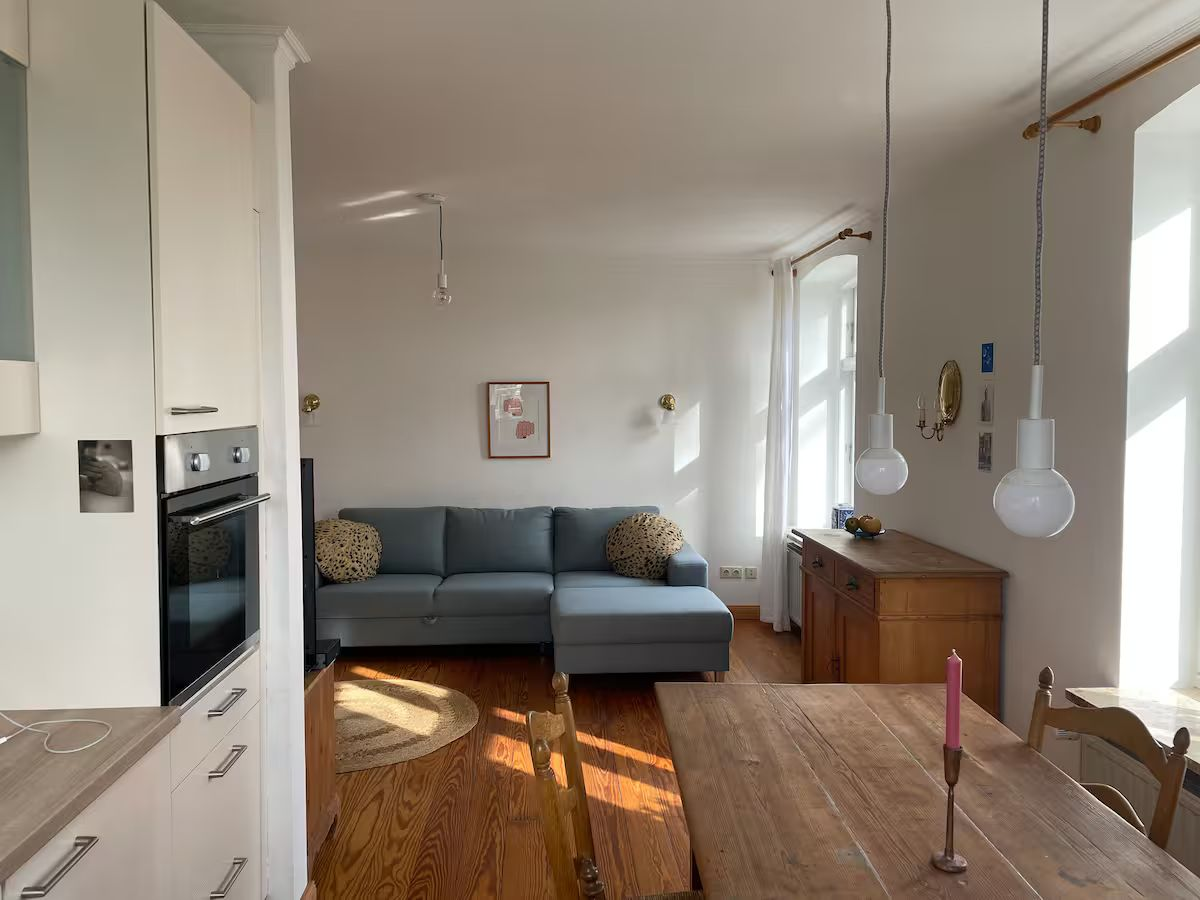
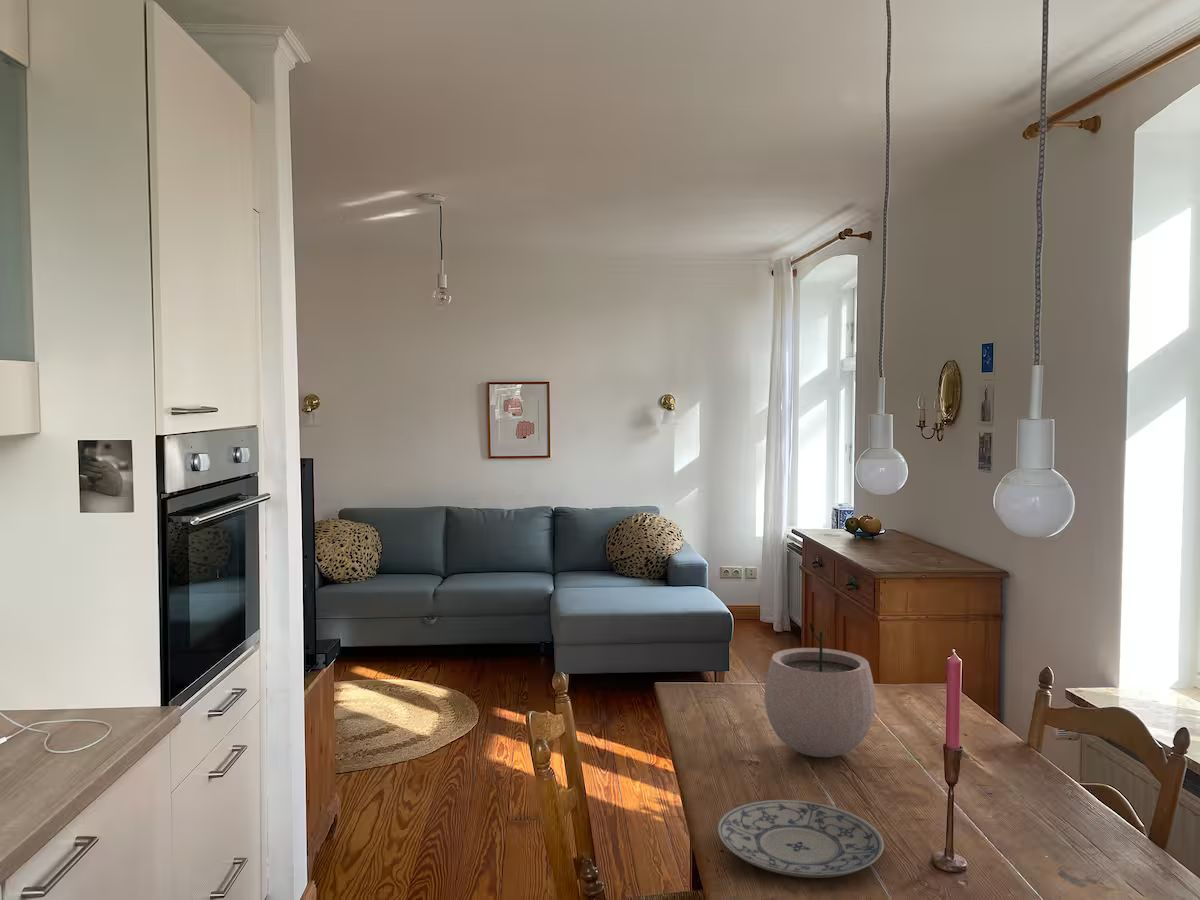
+ plate [716,798,885,879]
+ plant pot [763,619,876,758]
